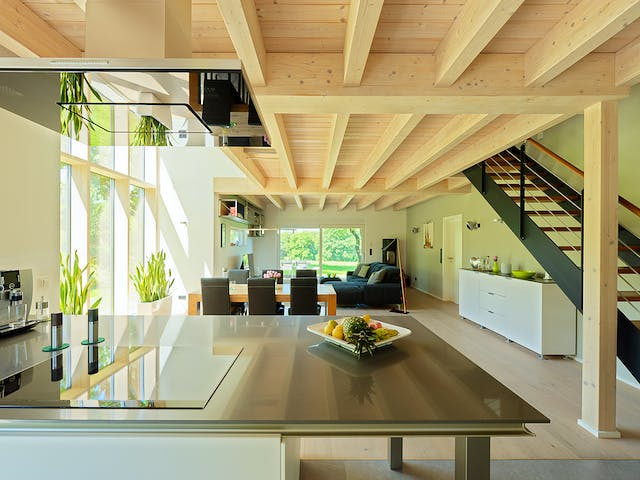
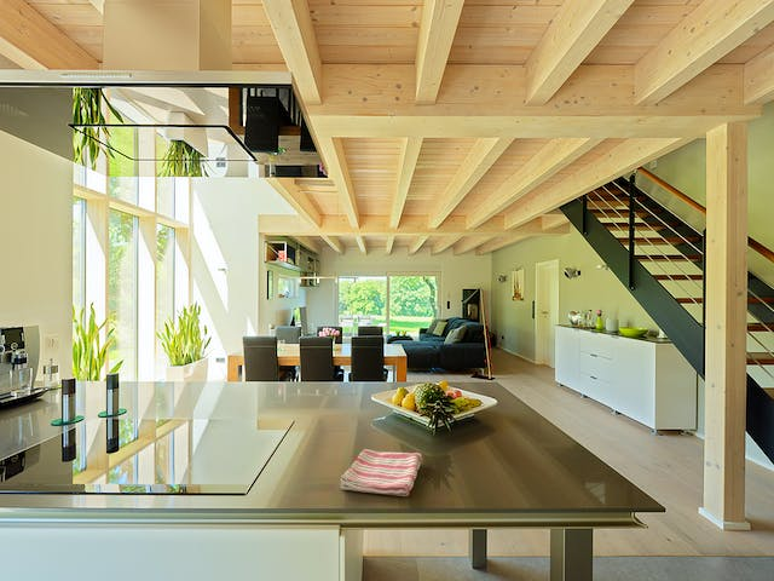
+ dish towel [339,448,423,497]
